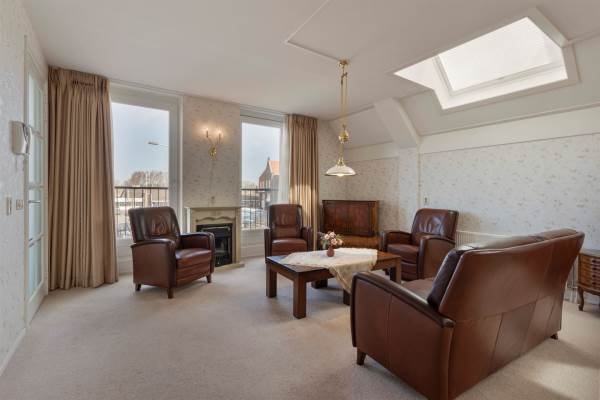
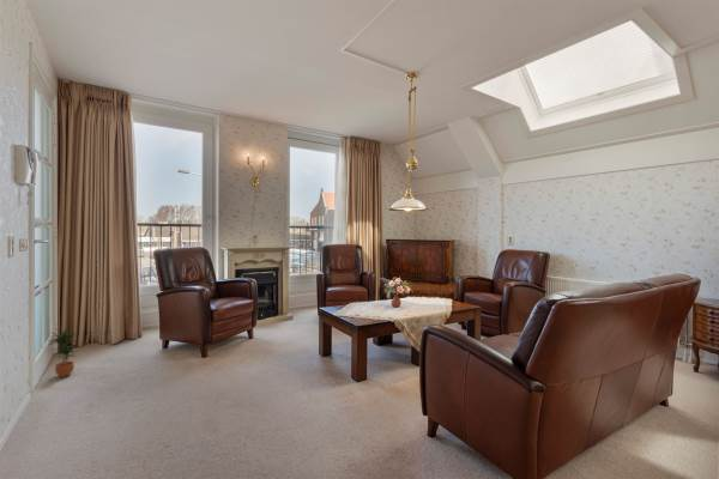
+ potted plant [47,327,78,378]
